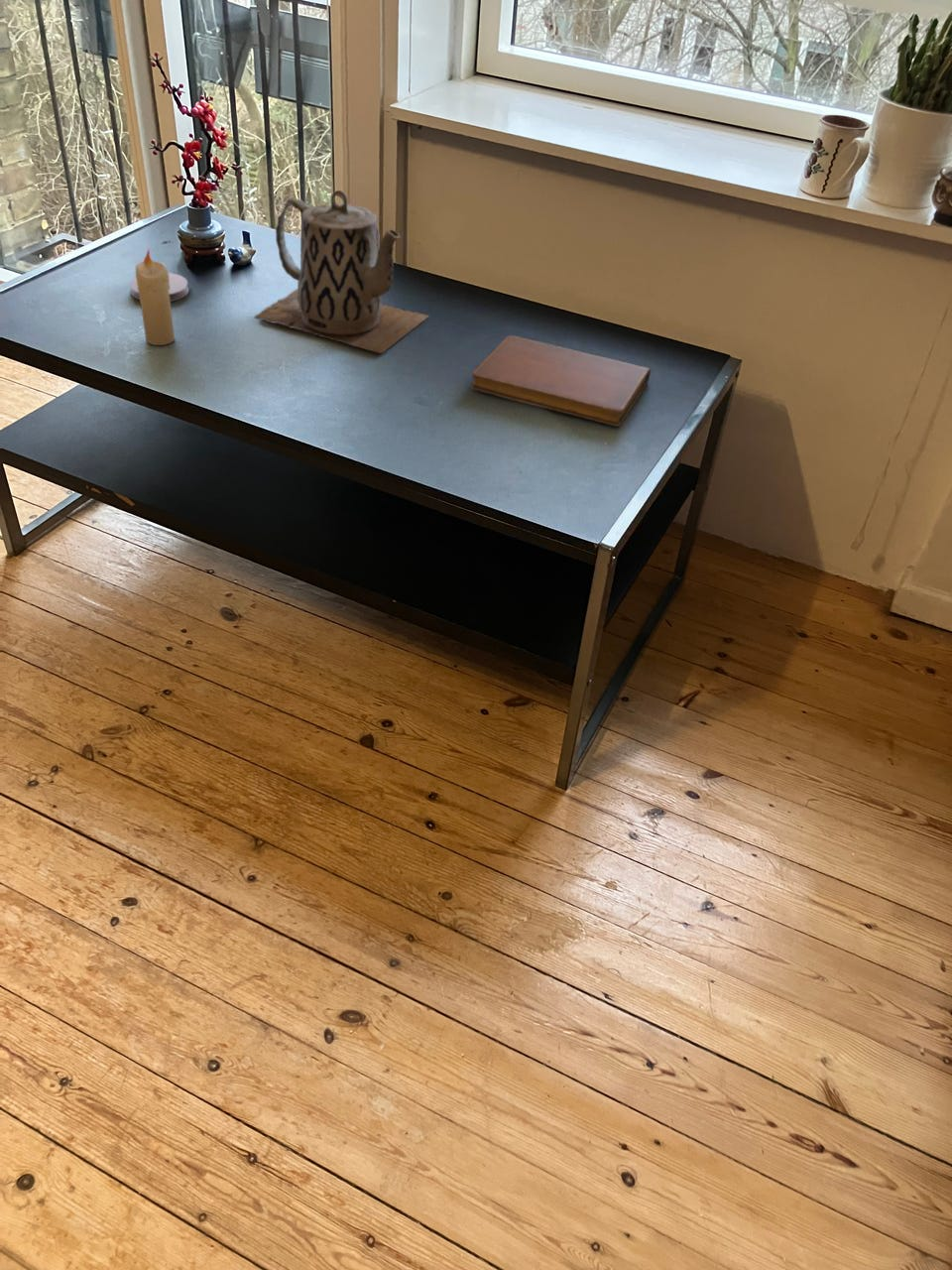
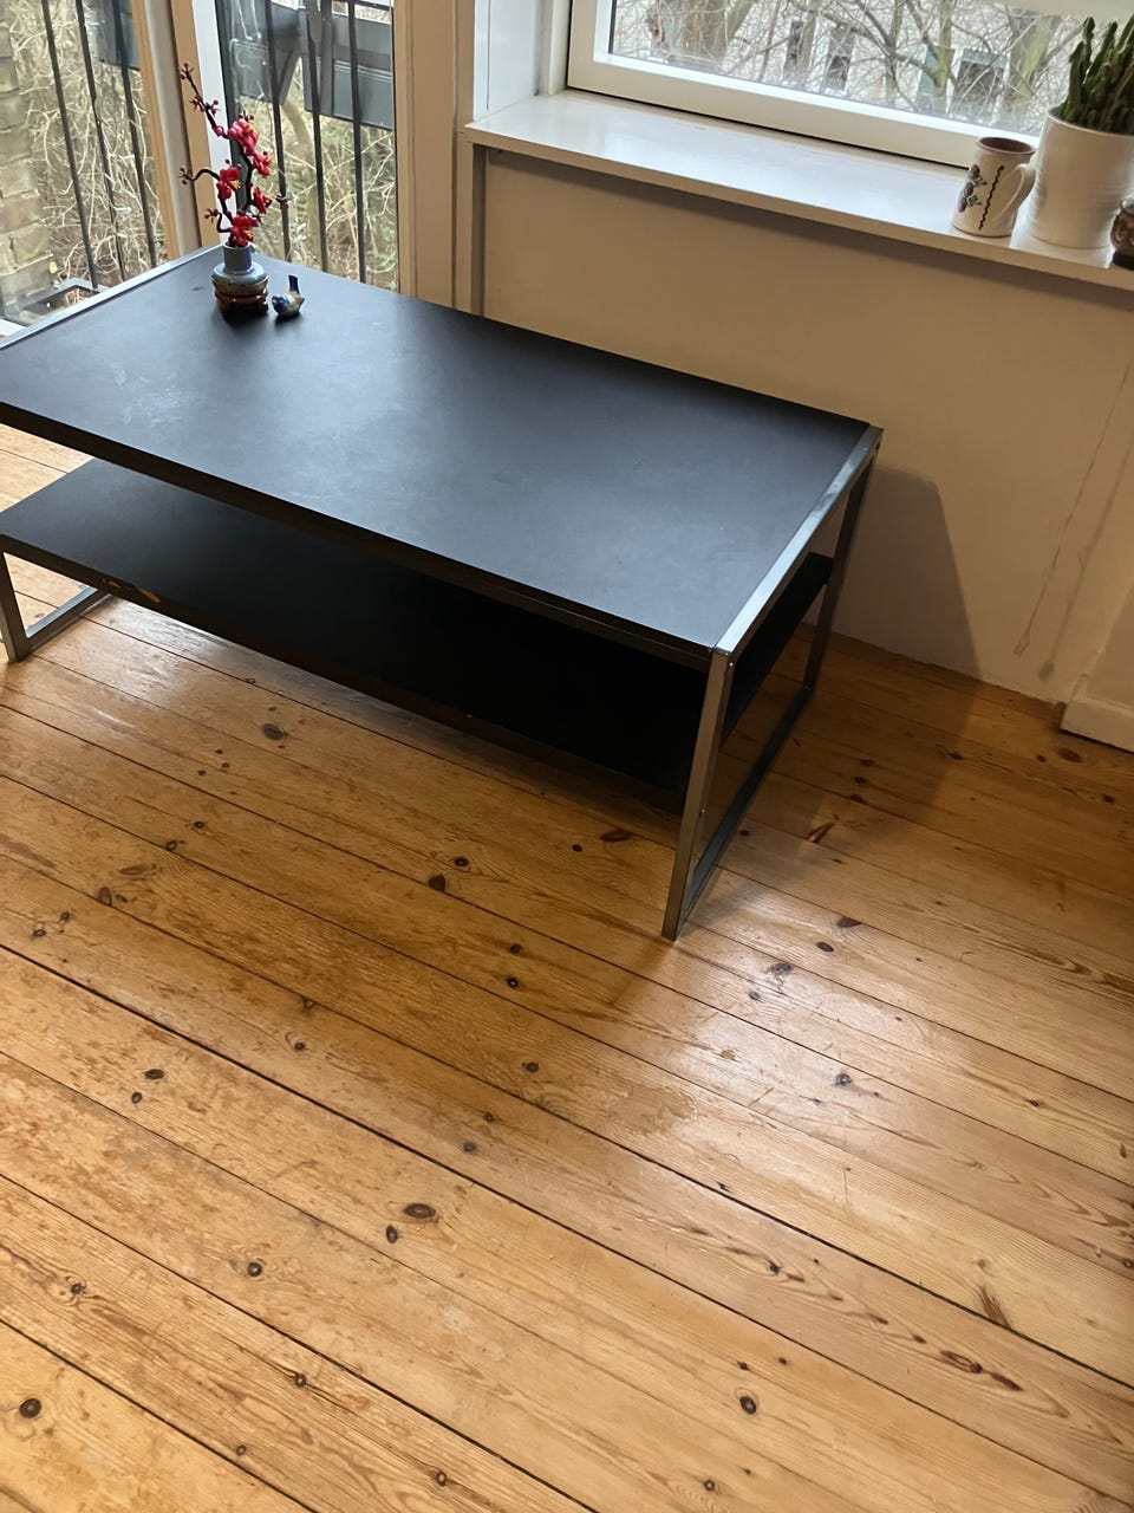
- candle [135,248,176,346]
- coaster [129,272,189,303]
- teapot [253,190,430,354]
- notebook [471,334,652,428]
